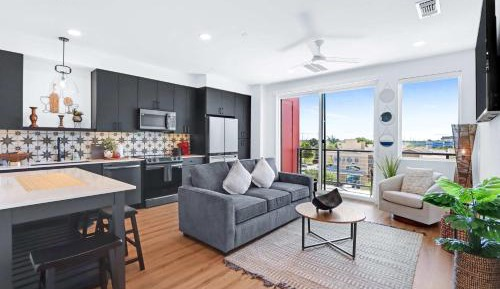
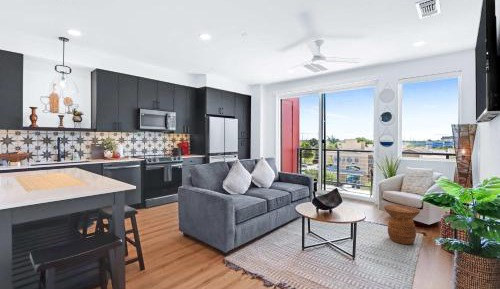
+ side table [383,204,421,245]
